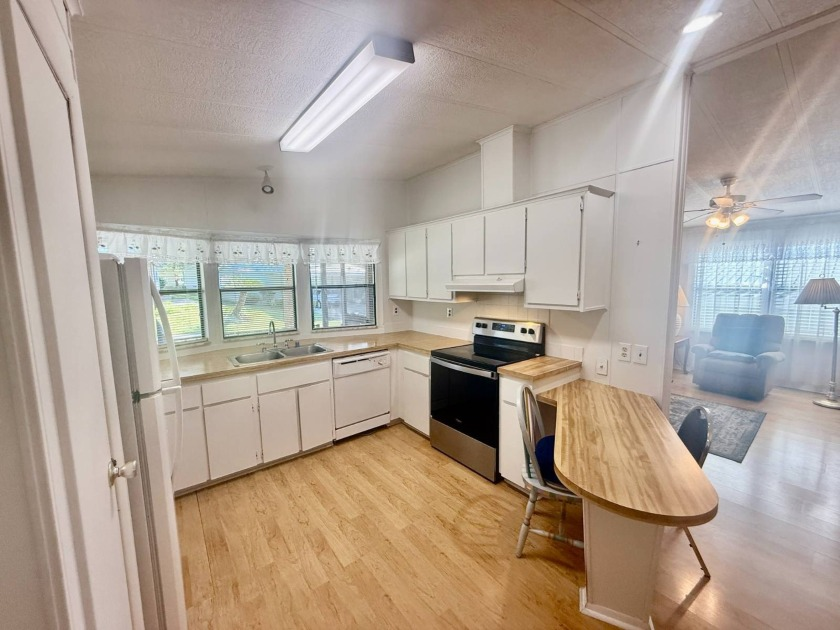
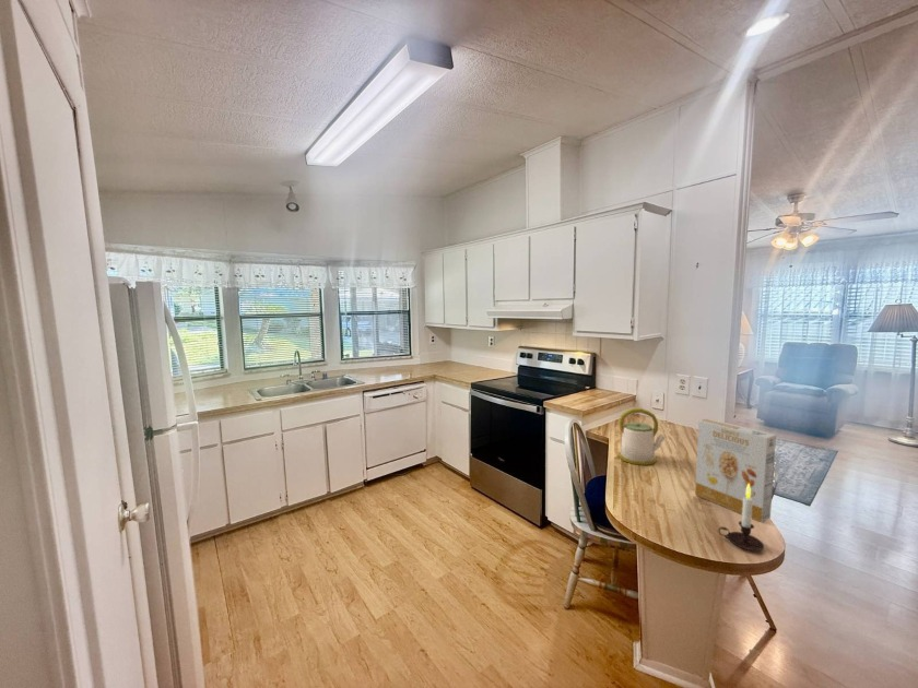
+ cereal box [694,417,777,523]
+ candle [717,484,765,551]
+ kettle [617,407,667,466]
